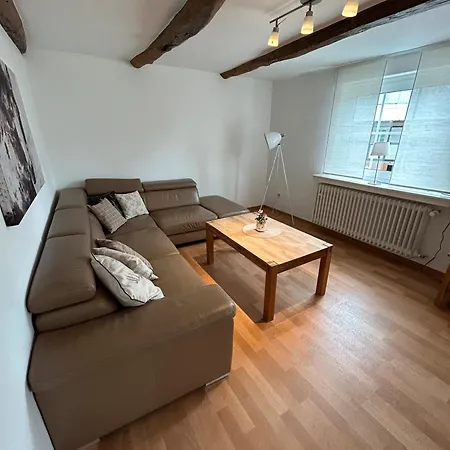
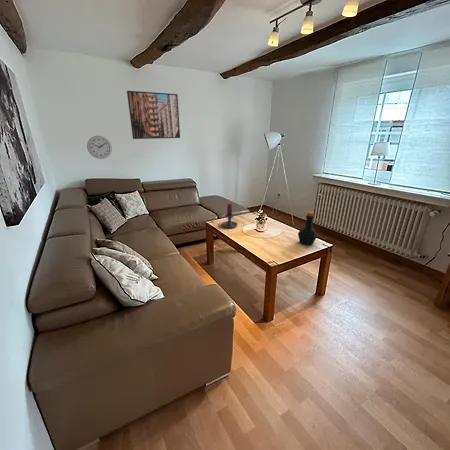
+ bottle [297,211,318,246]
+ wall clock [86,135,113,160]
+ candle holder [217,203,238,229]
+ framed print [126,90,181,140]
